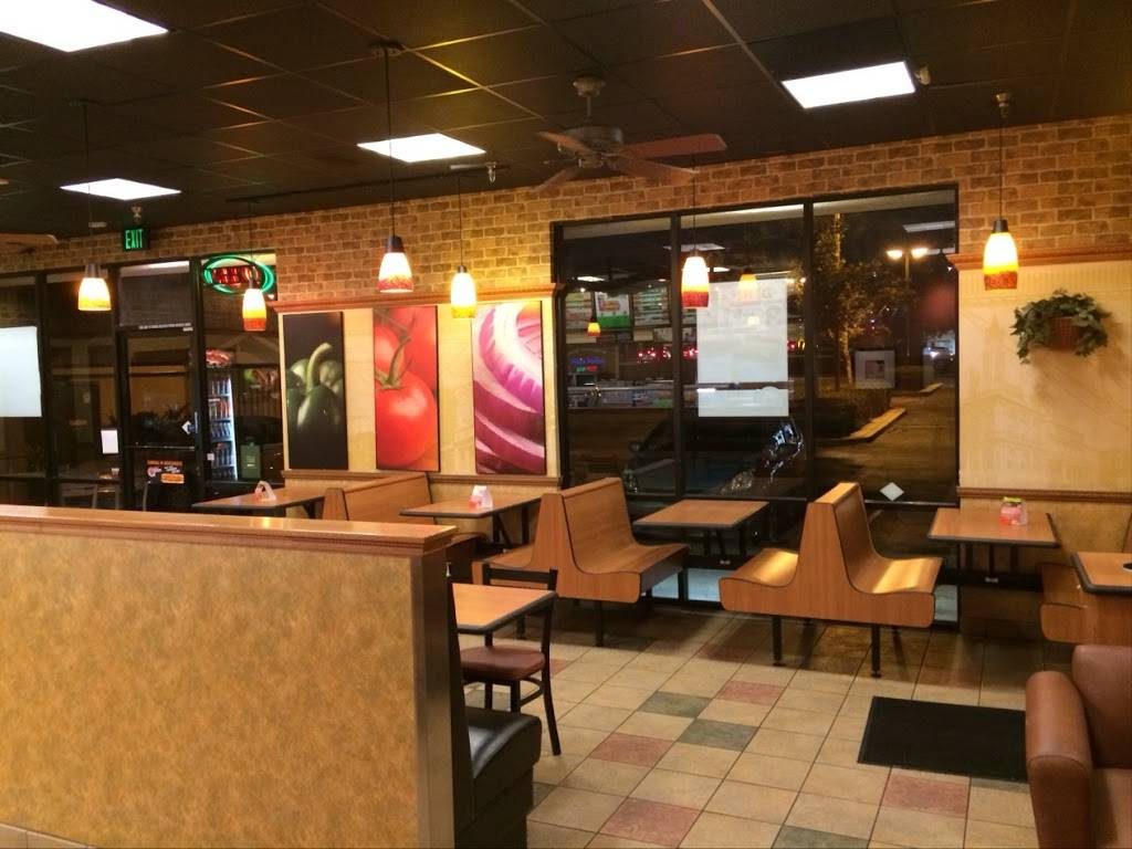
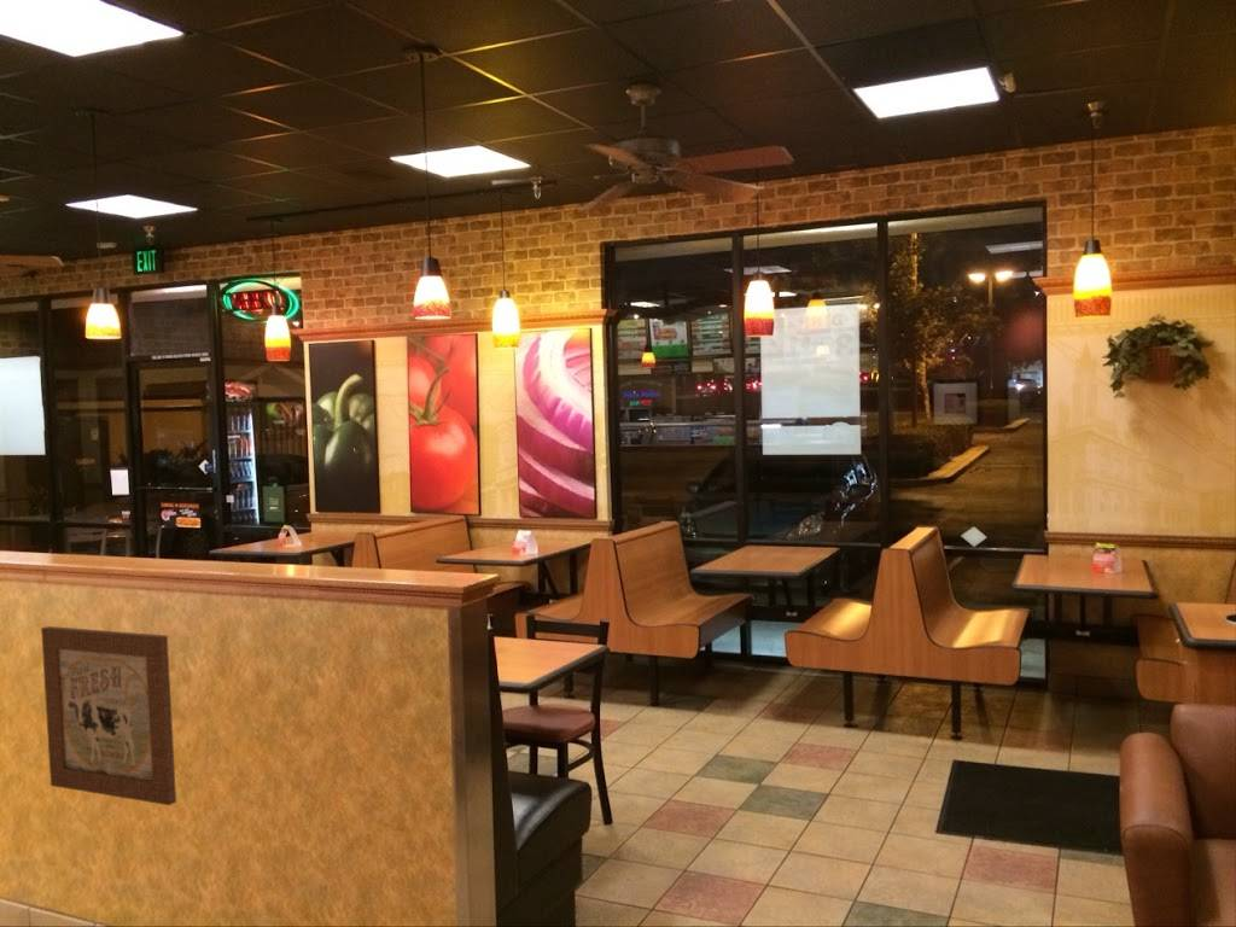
+ wall art [40,625,177,806]
